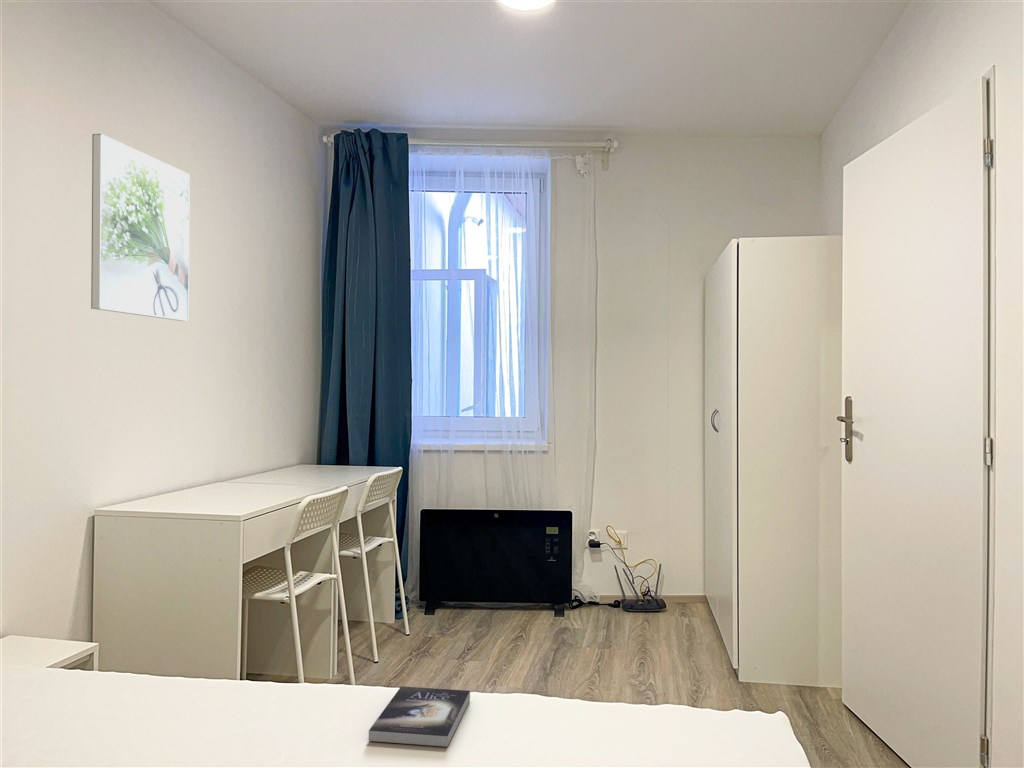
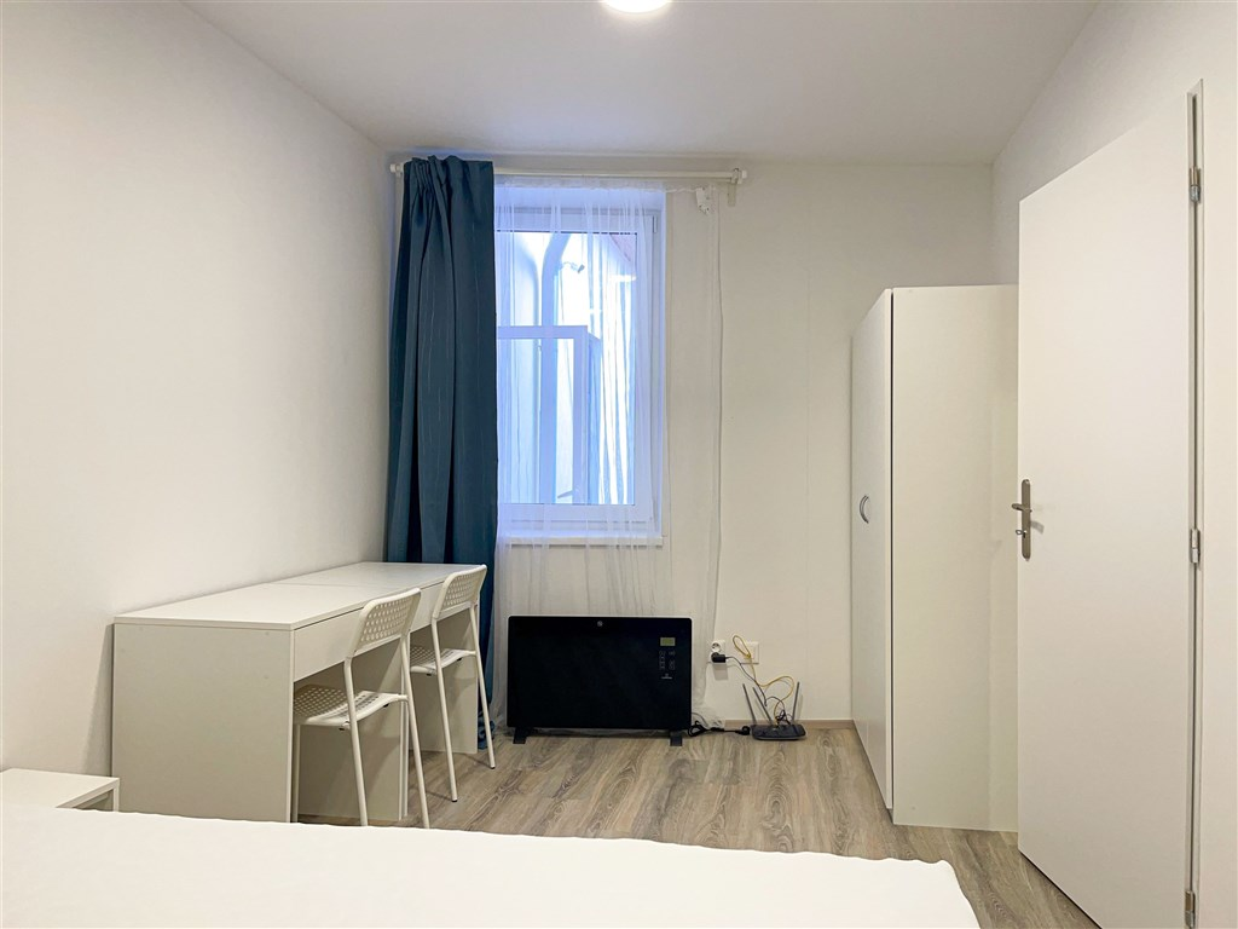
- book [368,685,471,748]
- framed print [90,133,191,322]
